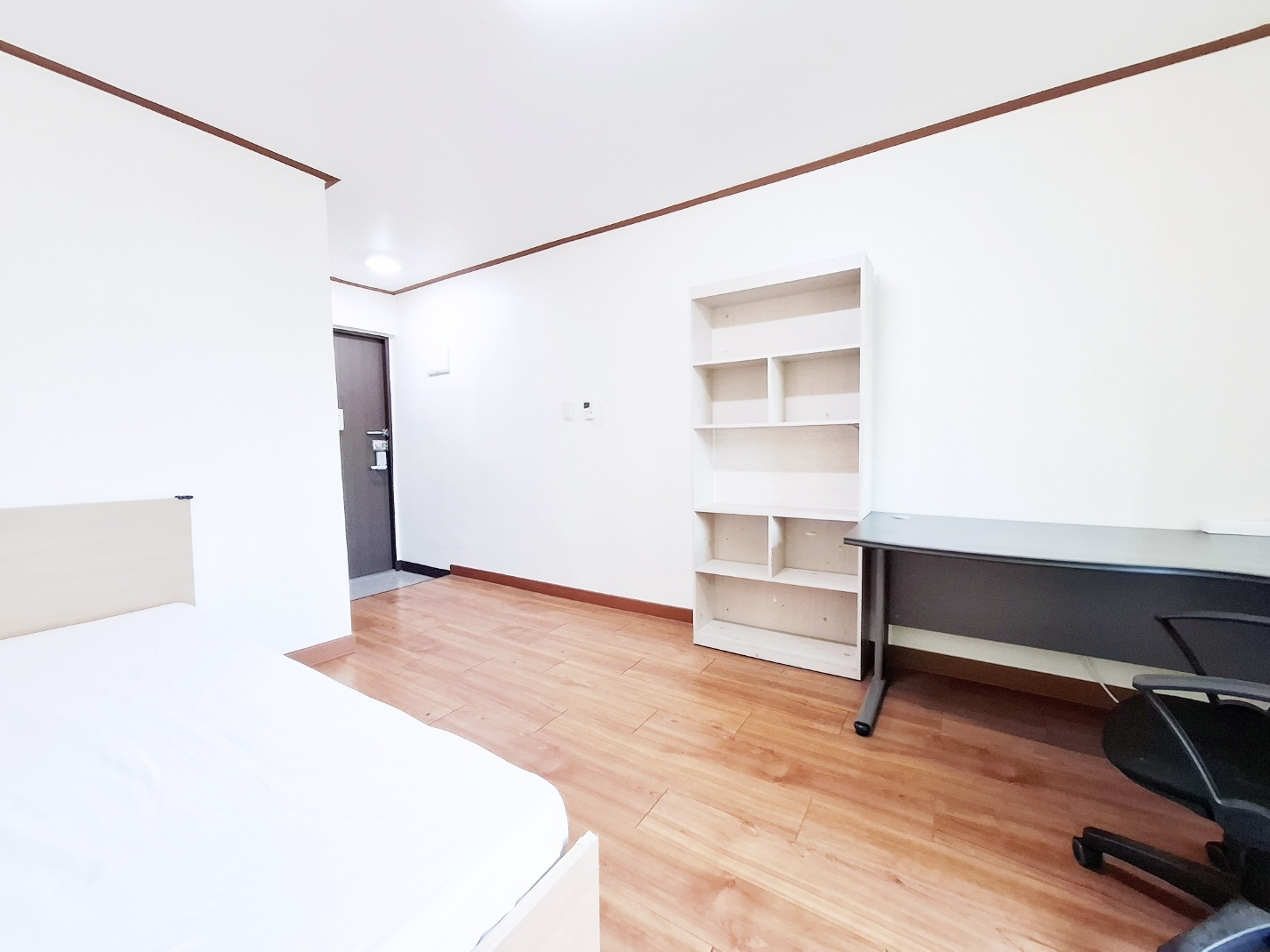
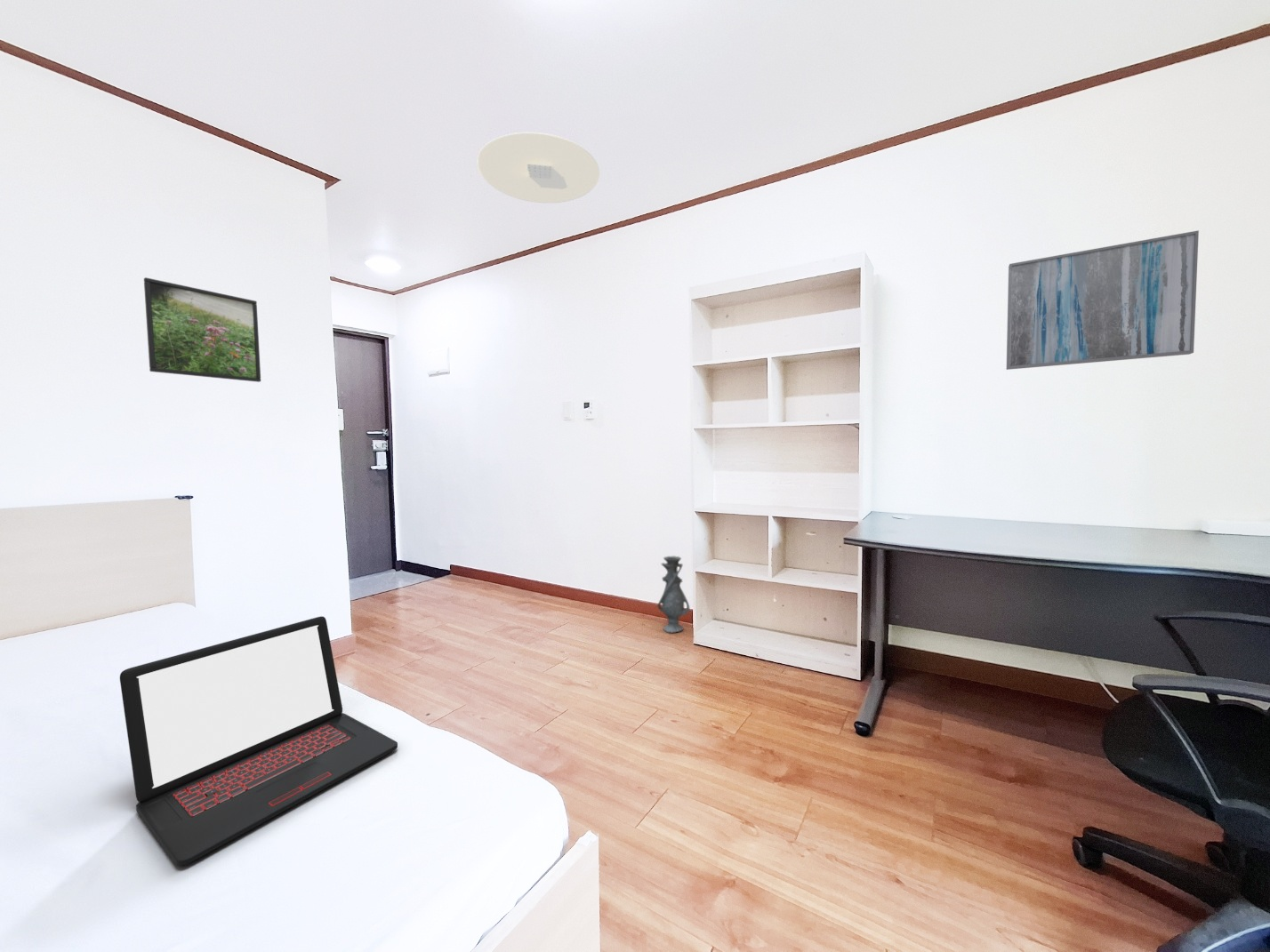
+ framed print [143,276,261,383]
+ vase [656,556,691,634]
+ wall art [1006,229,1200,371]
+ laptop [119,615,398,867]
+ ceiling light [477,132,600,204]
